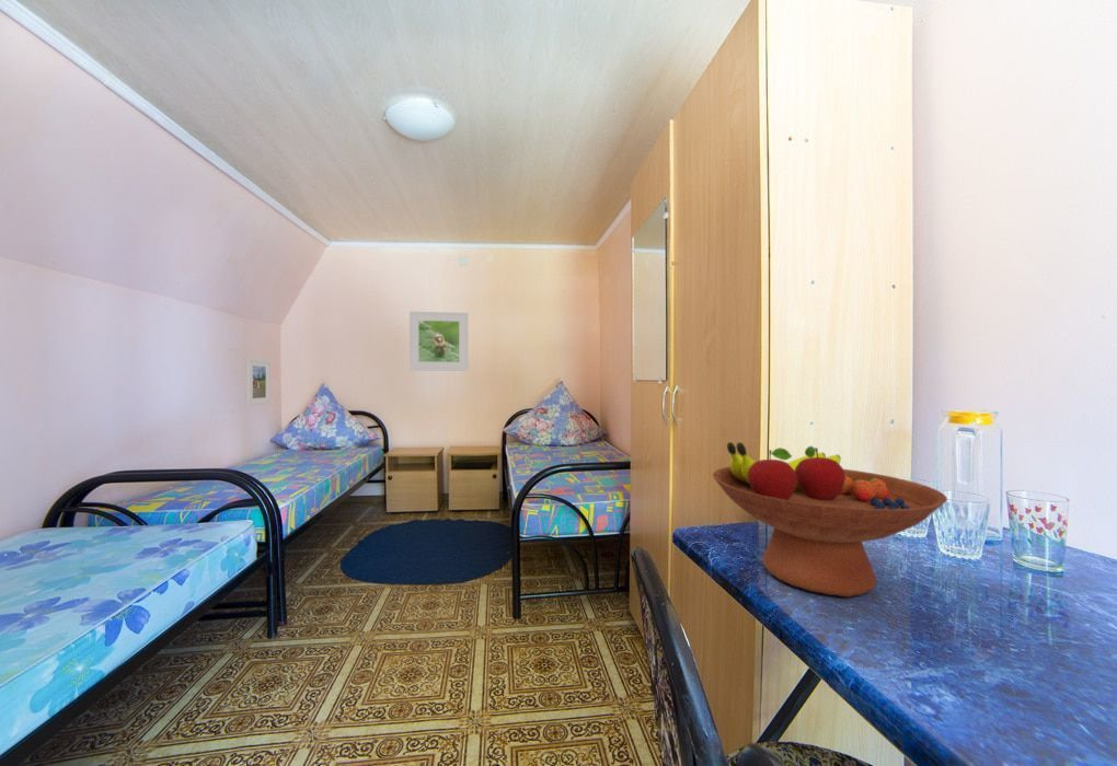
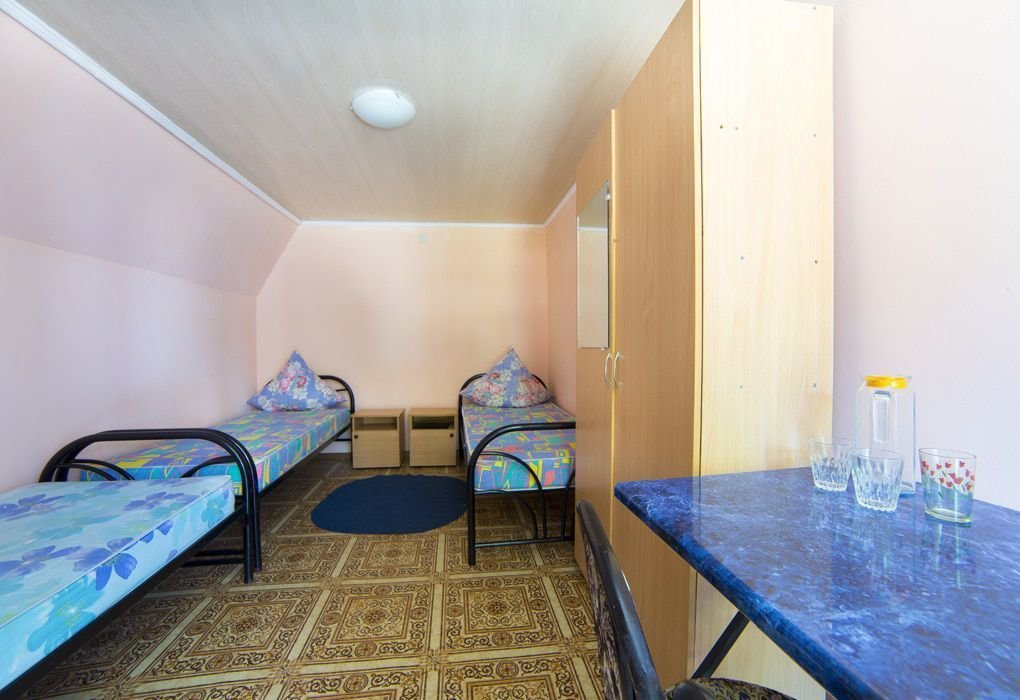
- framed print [245,358,270,406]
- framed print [408,311,469,372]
- fruit bowl [712,441,948,597]
